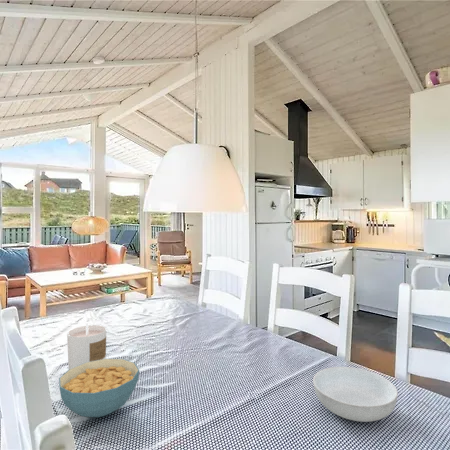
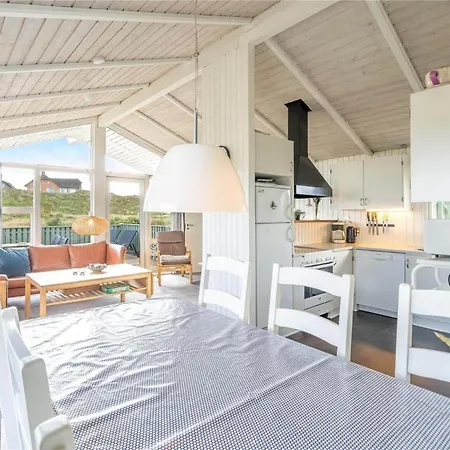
- cereal bowl [58,358,140,418]
- serving bowl [312,366,399,423]
- candle [66,322,107,370]
